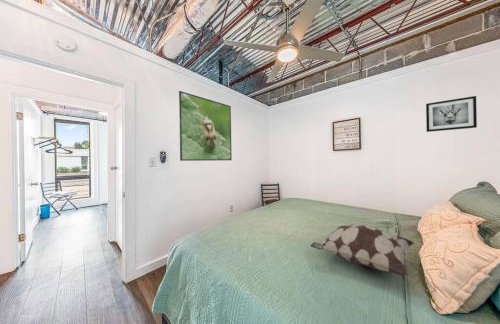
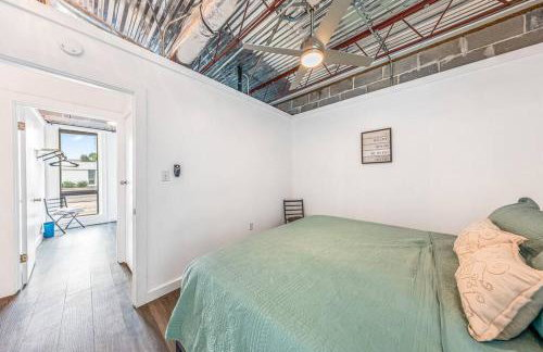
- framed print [178,90,233,162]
- wall art [425,95,478,133]
- decorative pillow [309,223,415,276]
